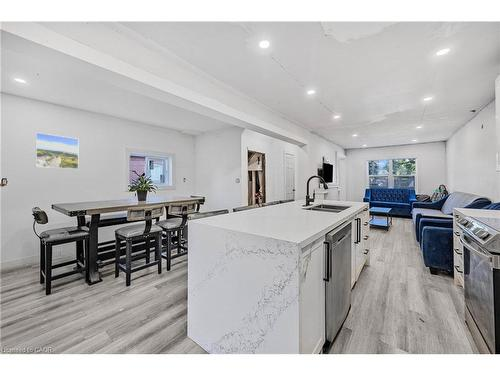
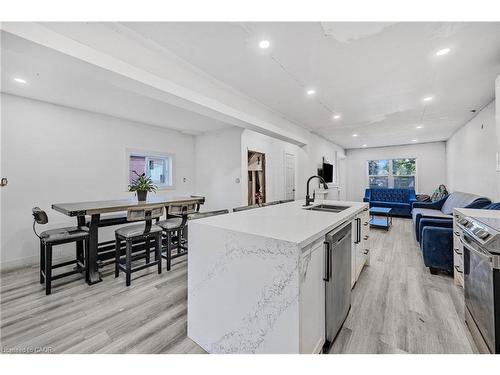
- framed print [35,132,79,170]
